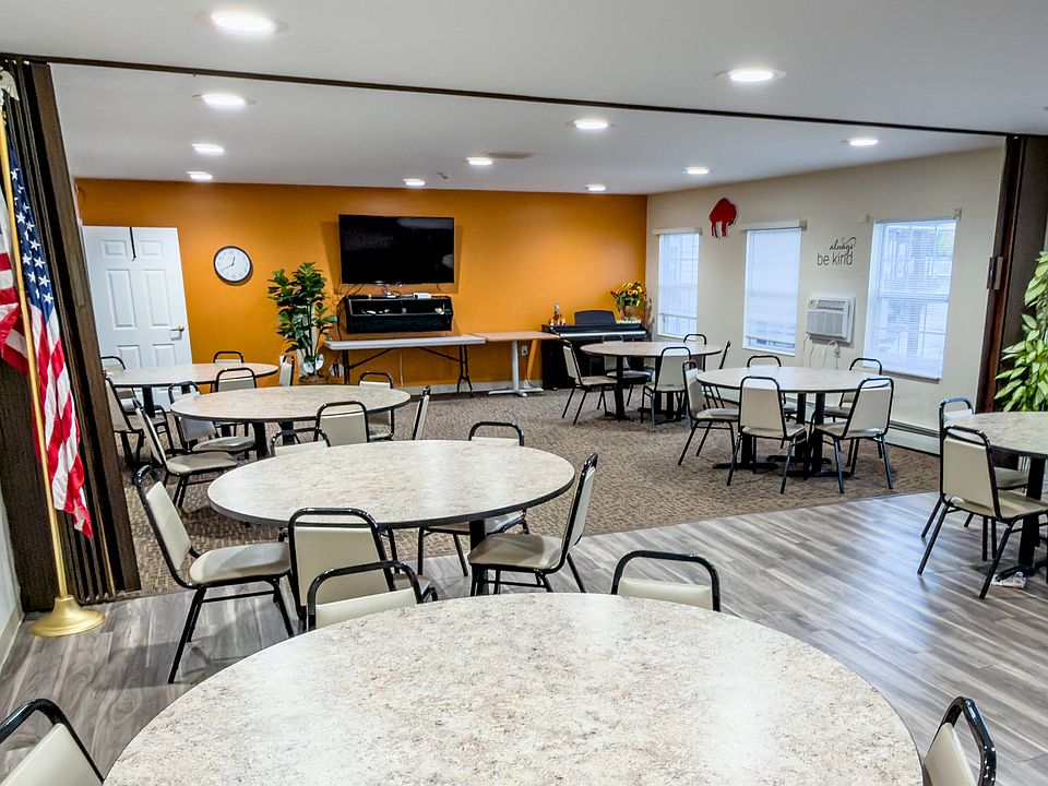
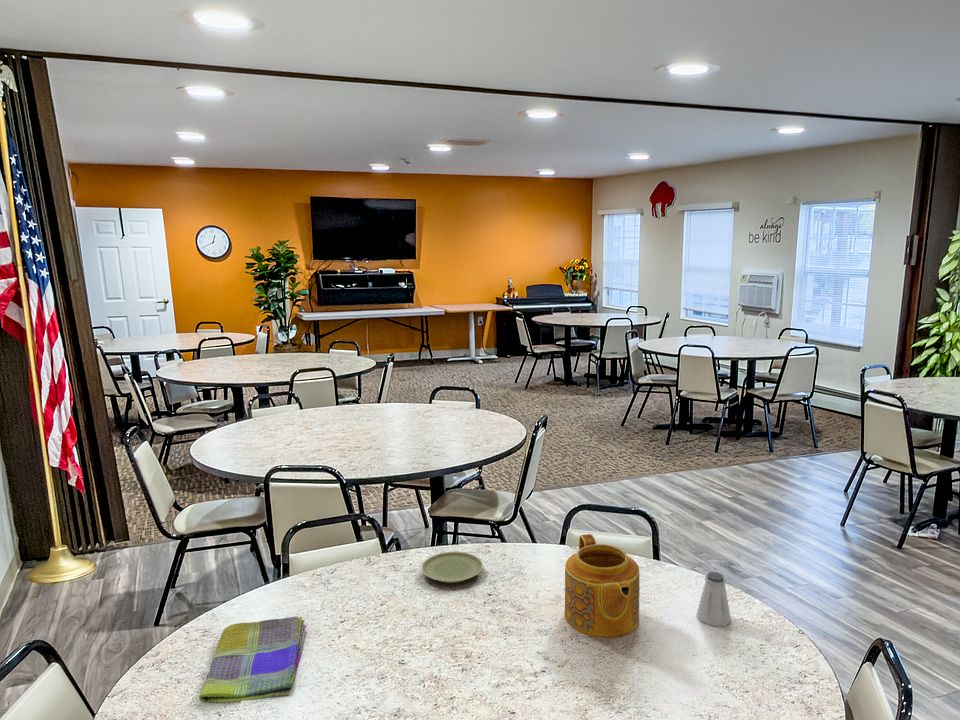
+ teapot [564,533,641,639]
+ dish towel [198,615,307,704]
+ plate [421,551,484,584]
+ saltshaker [696,571,732,627]
